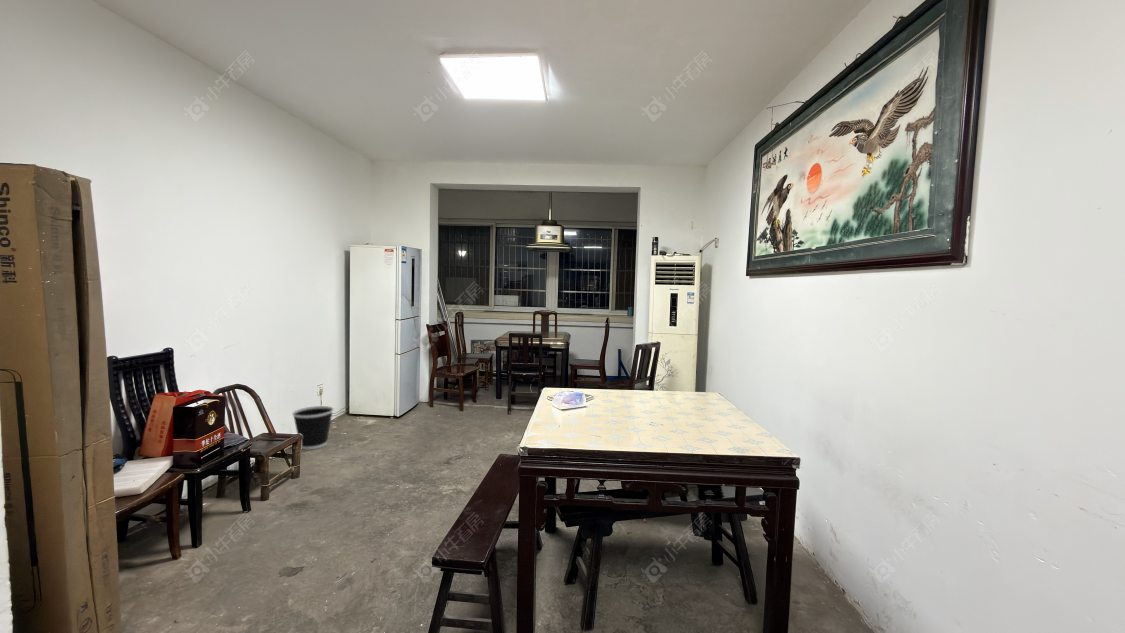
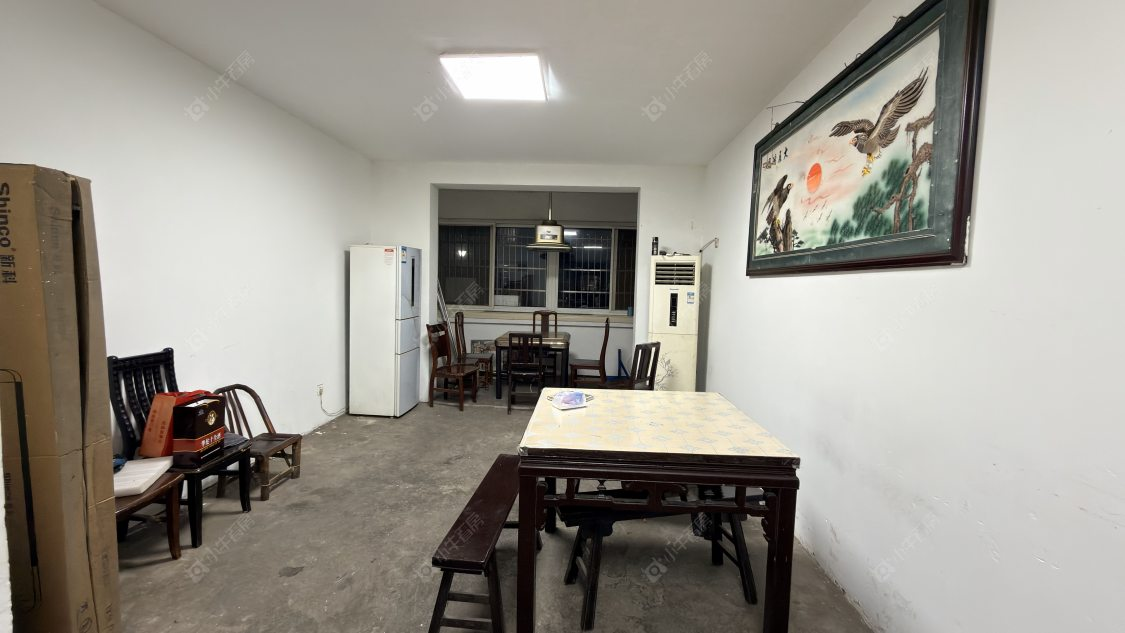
- wastebasket [291,405,335,450]
